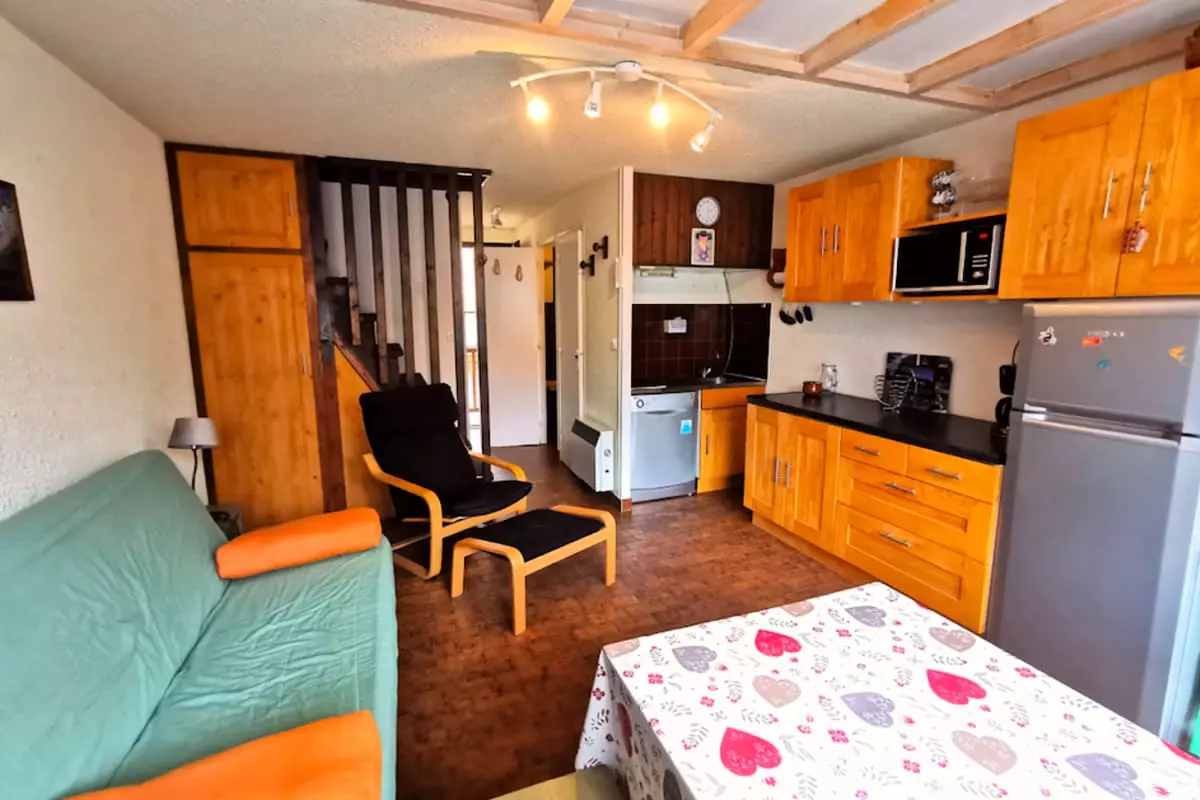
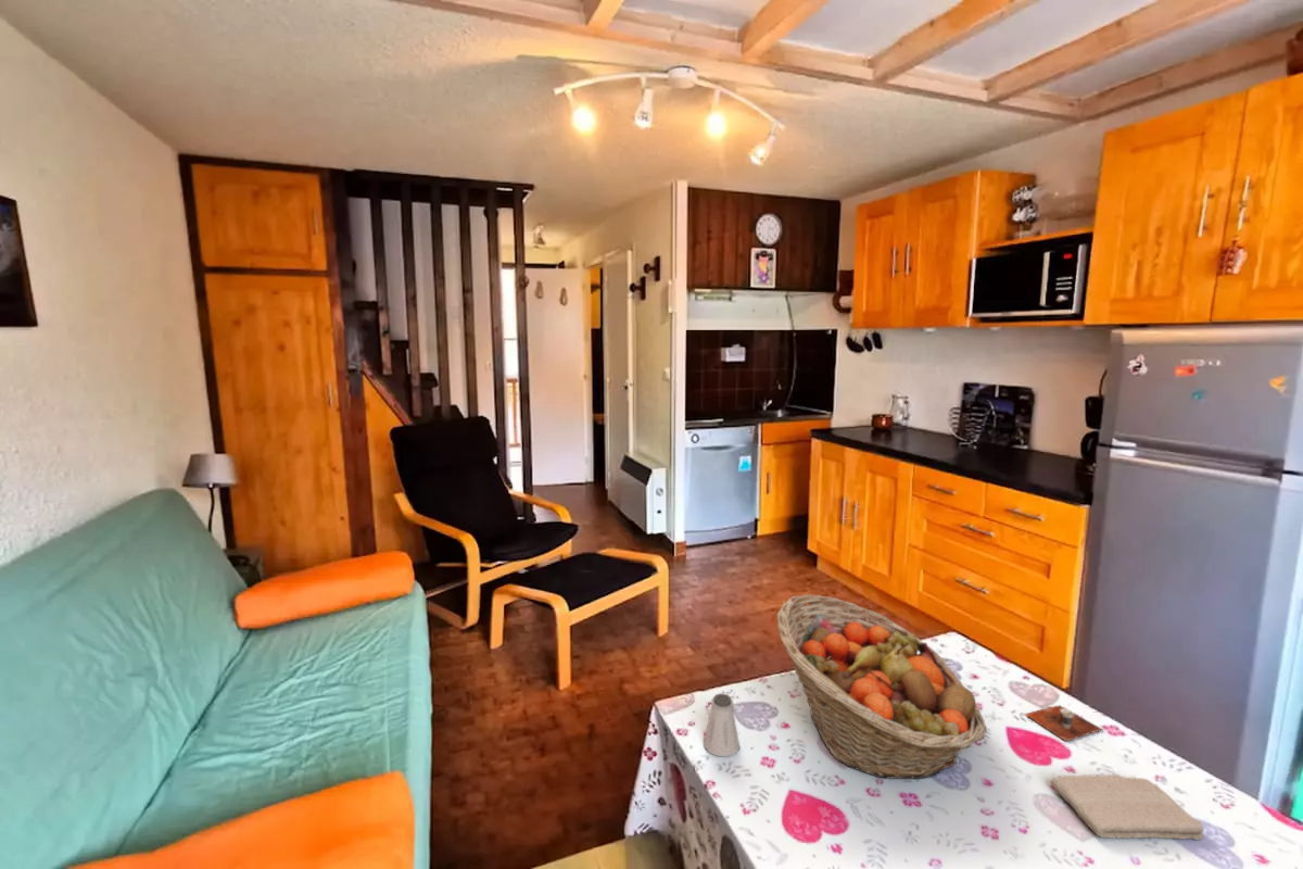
+ fruit basket [775,593,988,780]
+ cup [1024,704,1104,742]
+ washcloth [1050,773,1205,841]
+ saltshaker [703,692,741,757]
